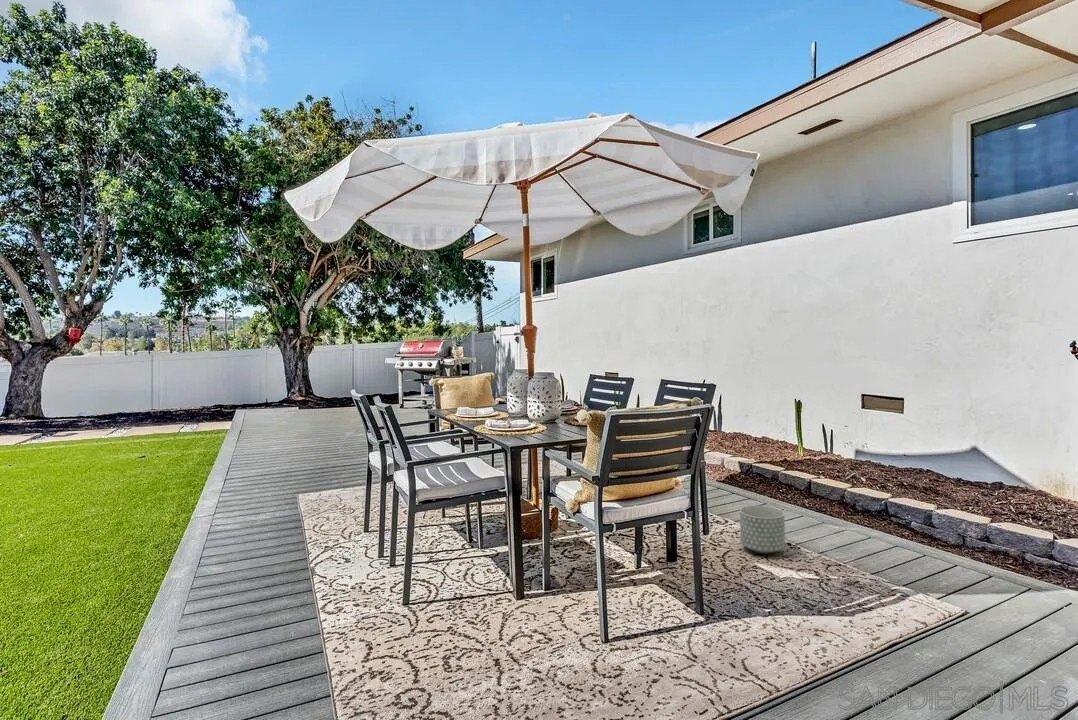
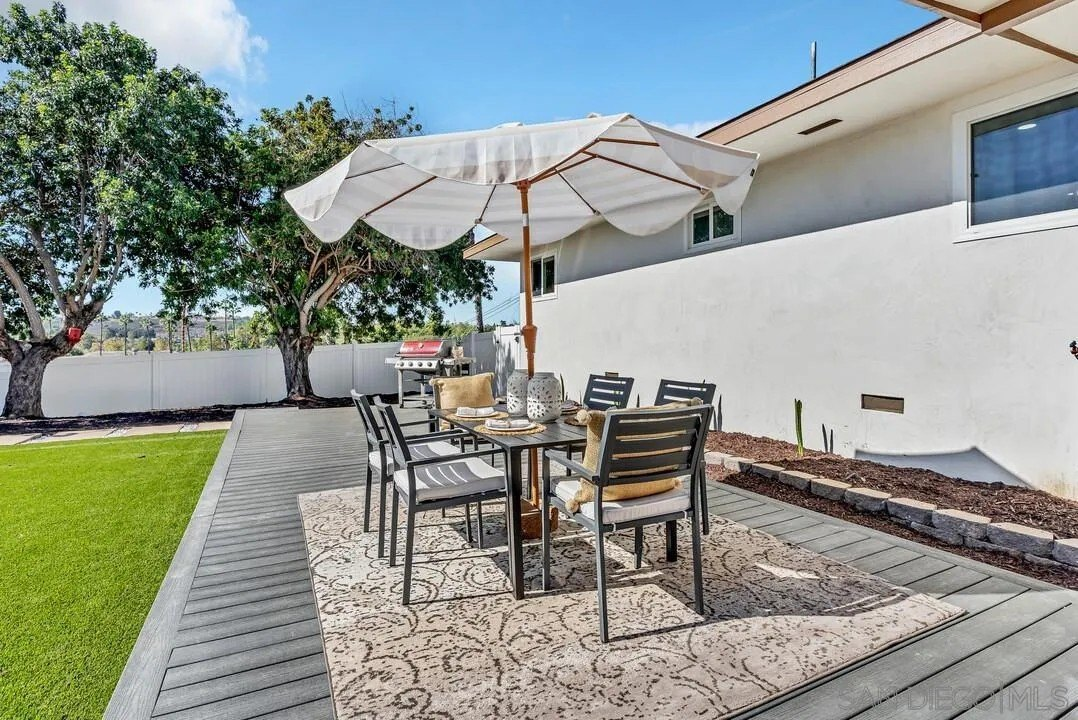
- planter [739,505,786,555]
